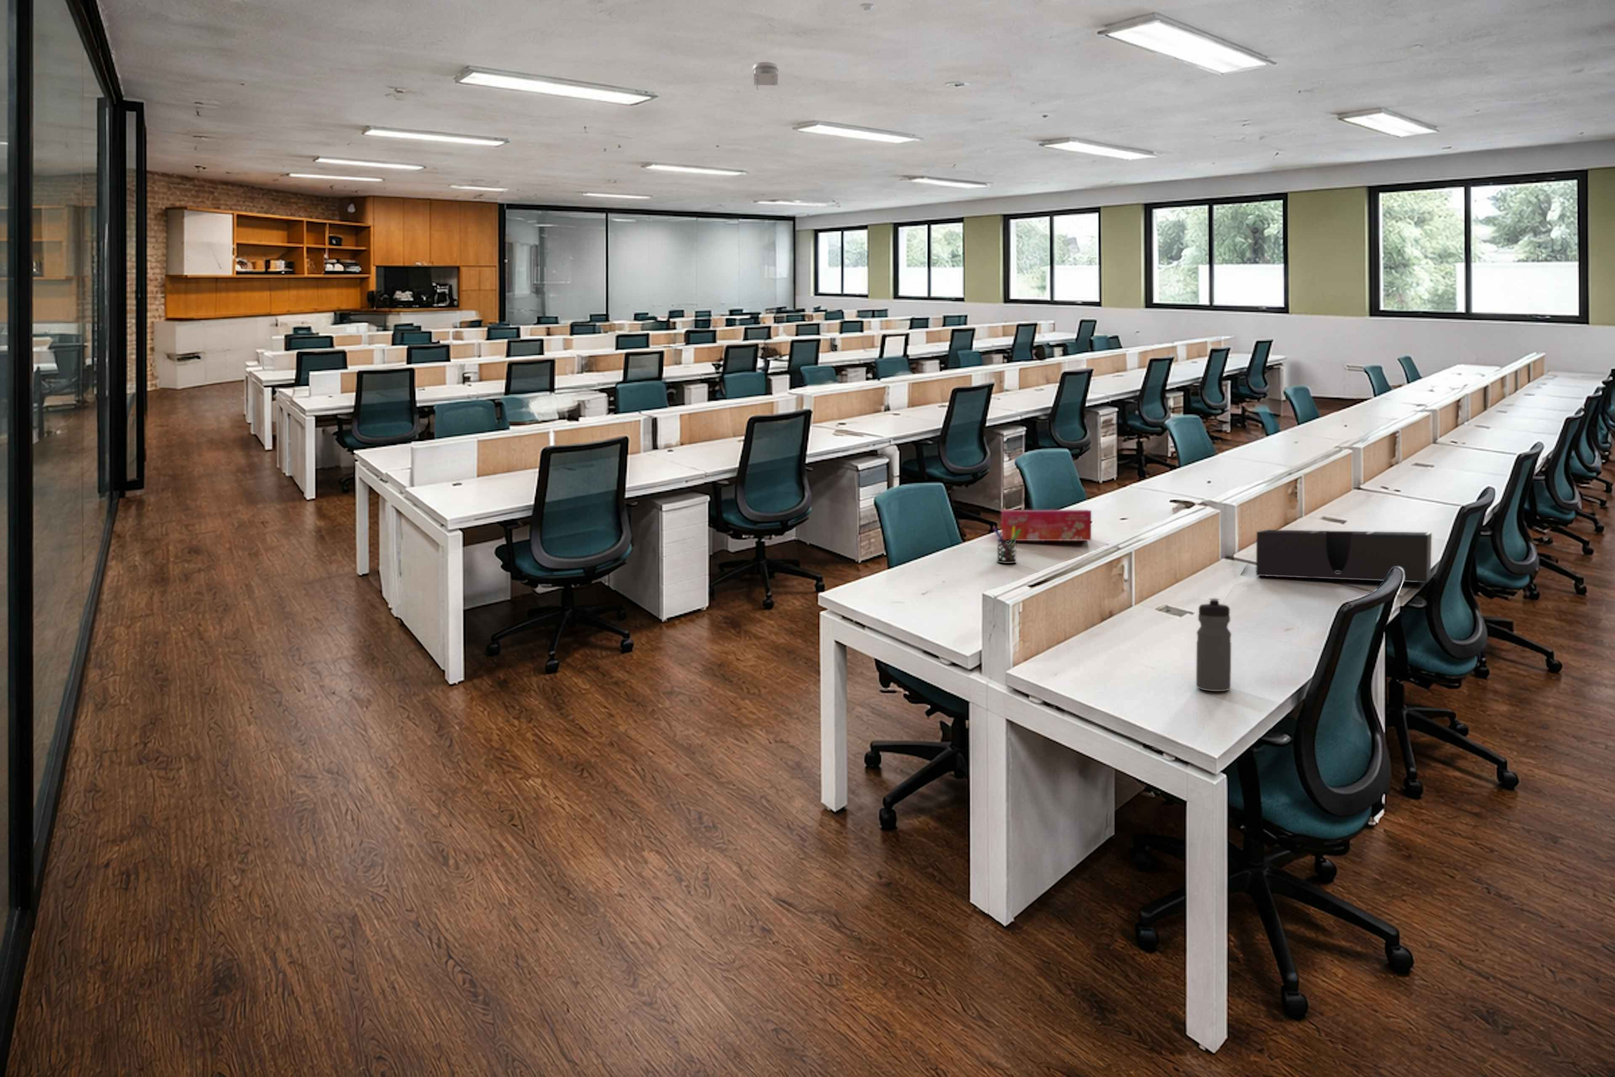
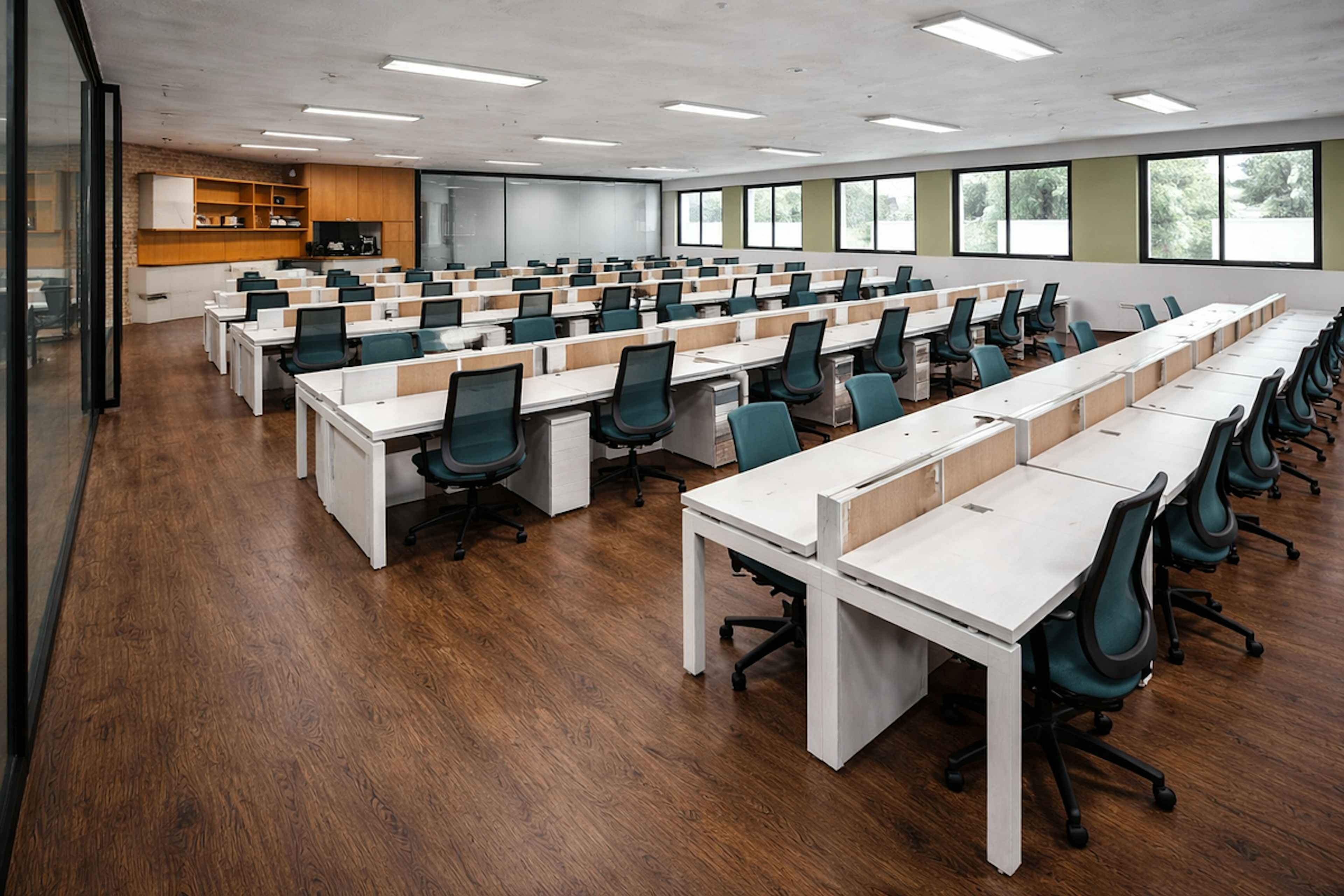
- pen holder [993,523,1020,564]
- tissue box [1001,510,1092,541]
- smoke detector [752,61,779,91]
- desk organizer [1256,529,1432,583]
- water bottle [1196,597,1232,691]
